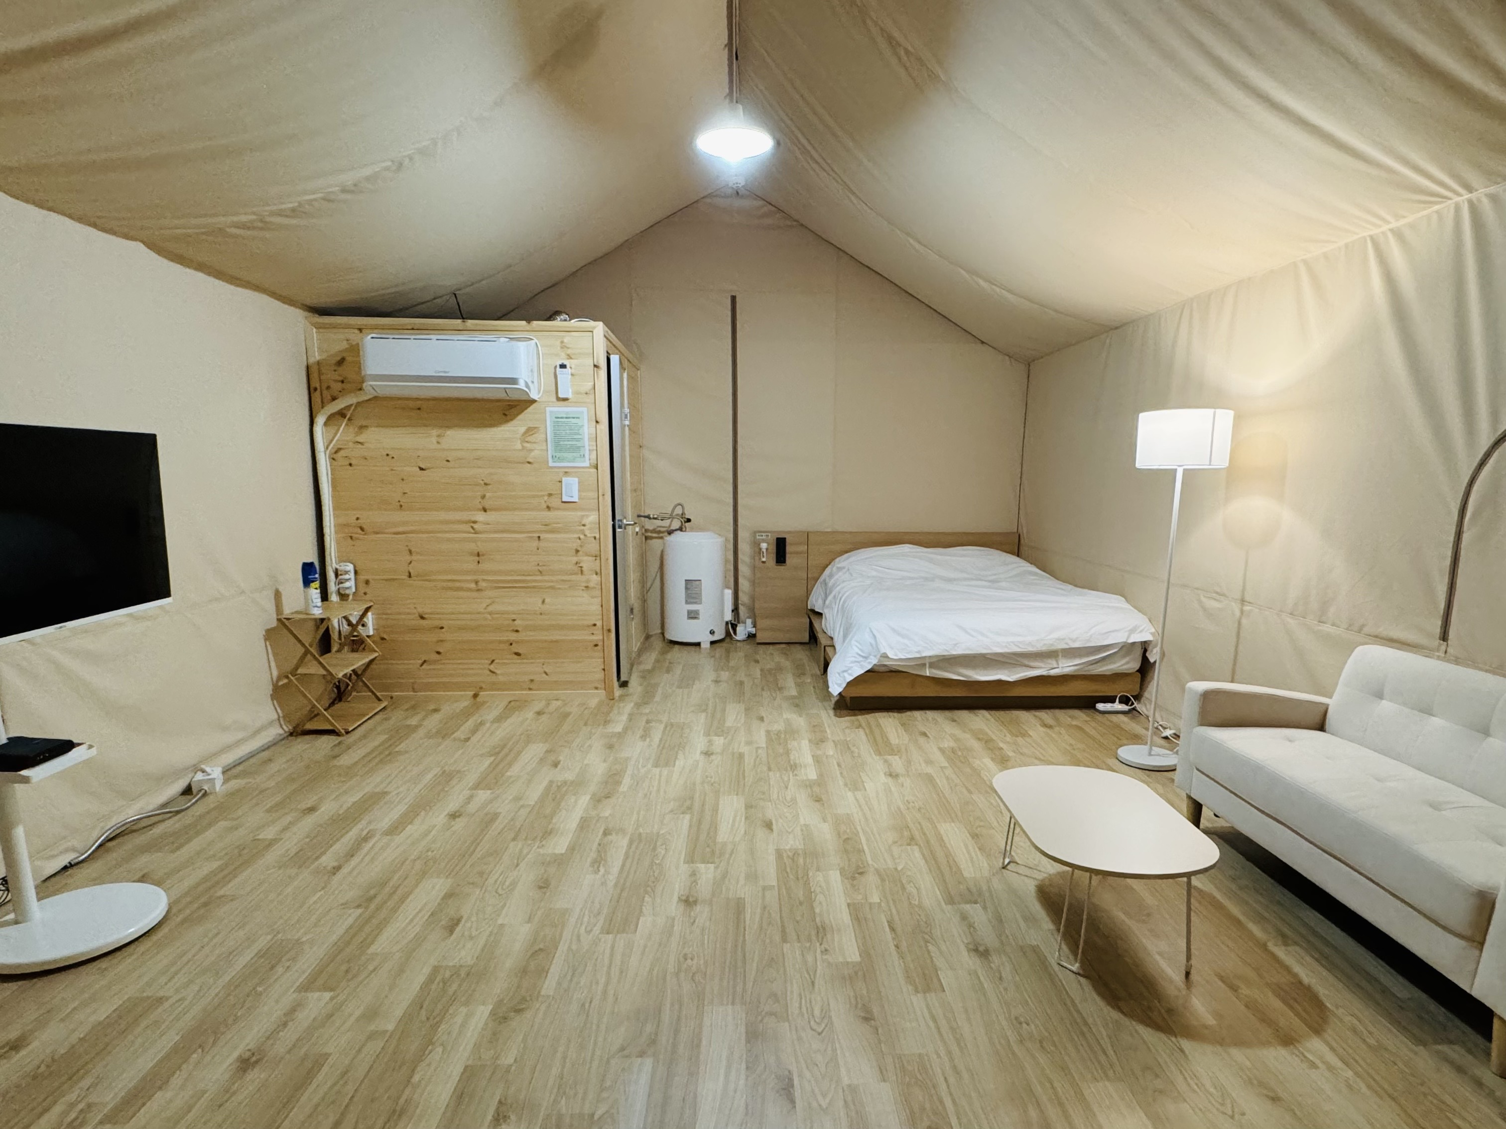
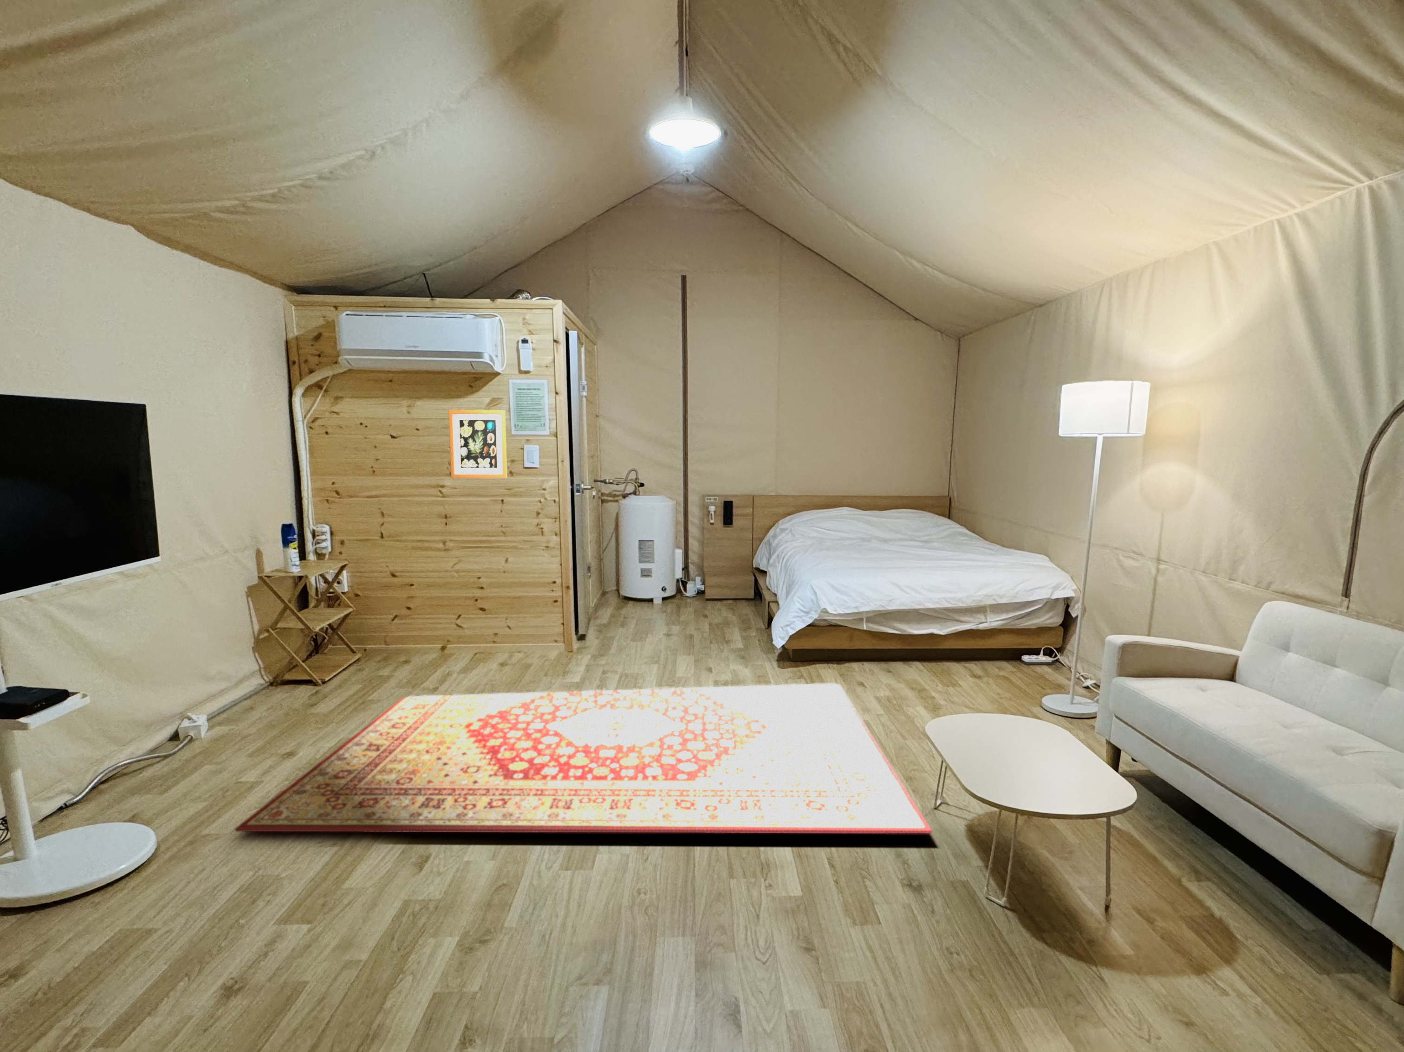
+ rug [234,683,933,834]
+ wall art [448,409,507,478]
